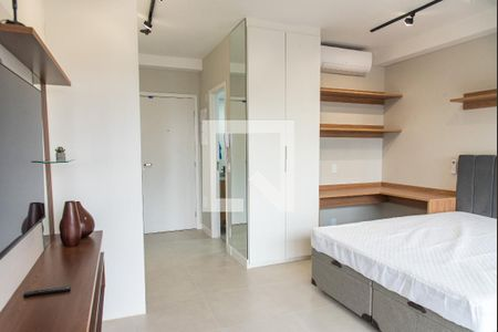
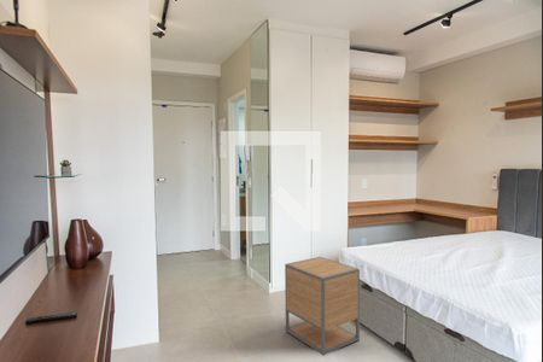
+ nightstand [284,256,361,357]
